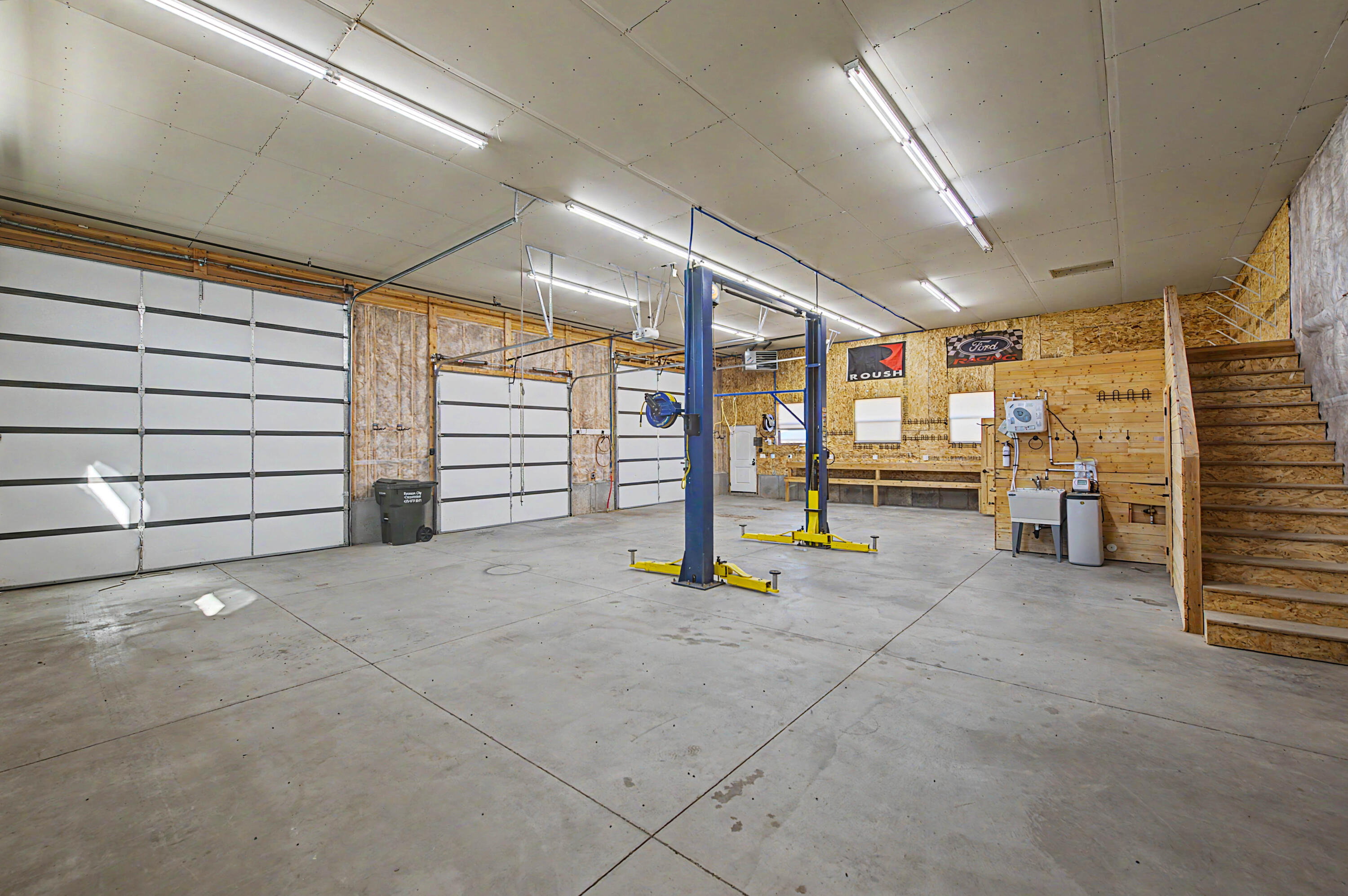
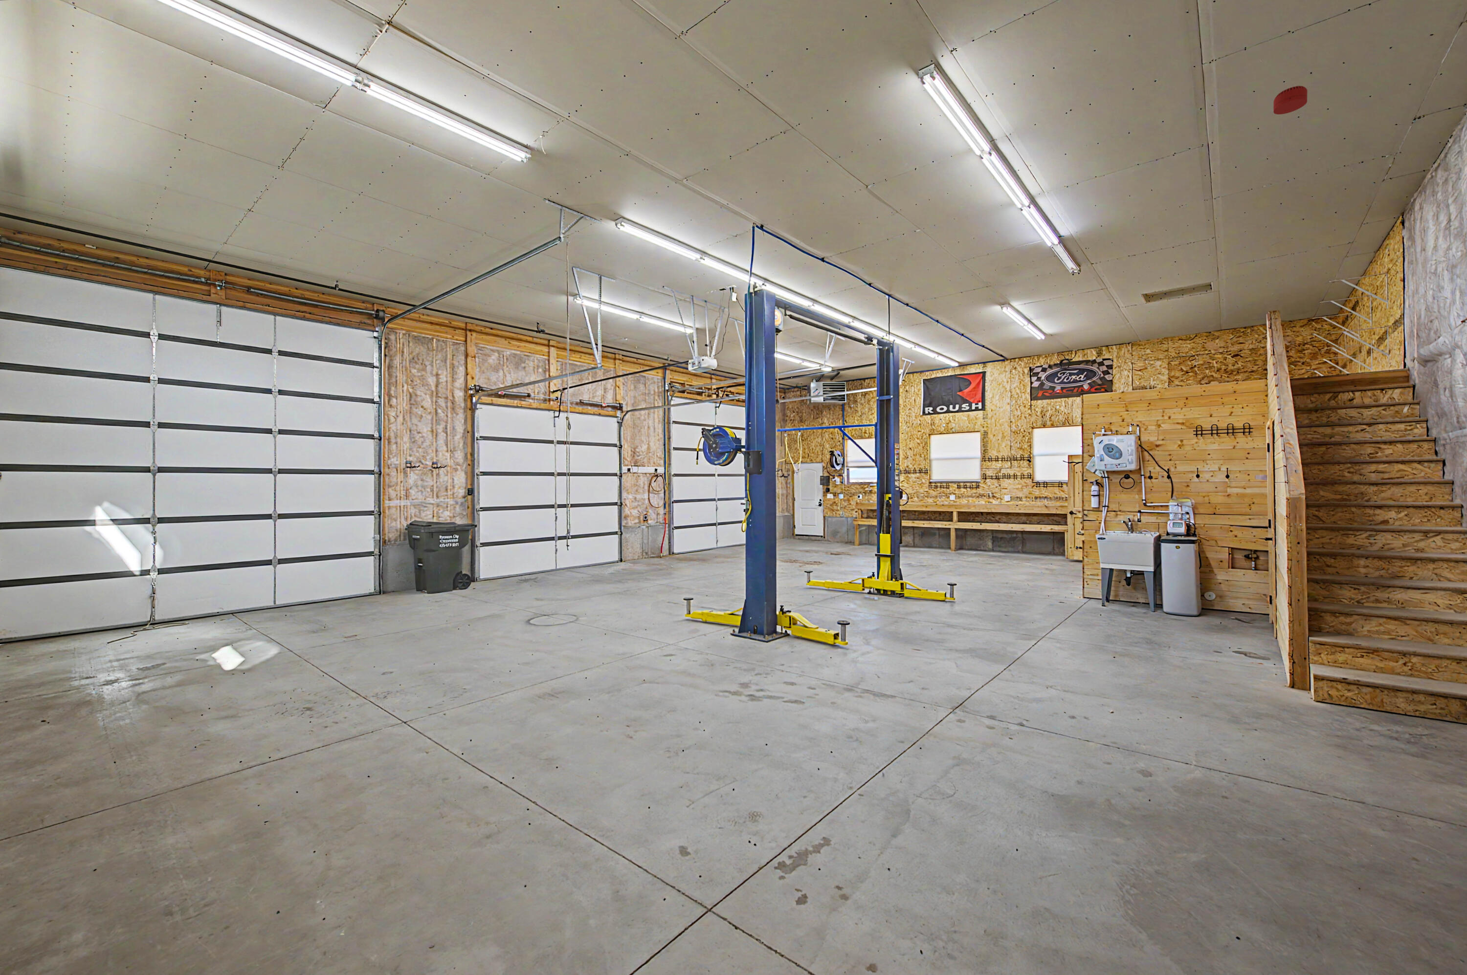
+ smoke detector [1273,86,1308,115]
